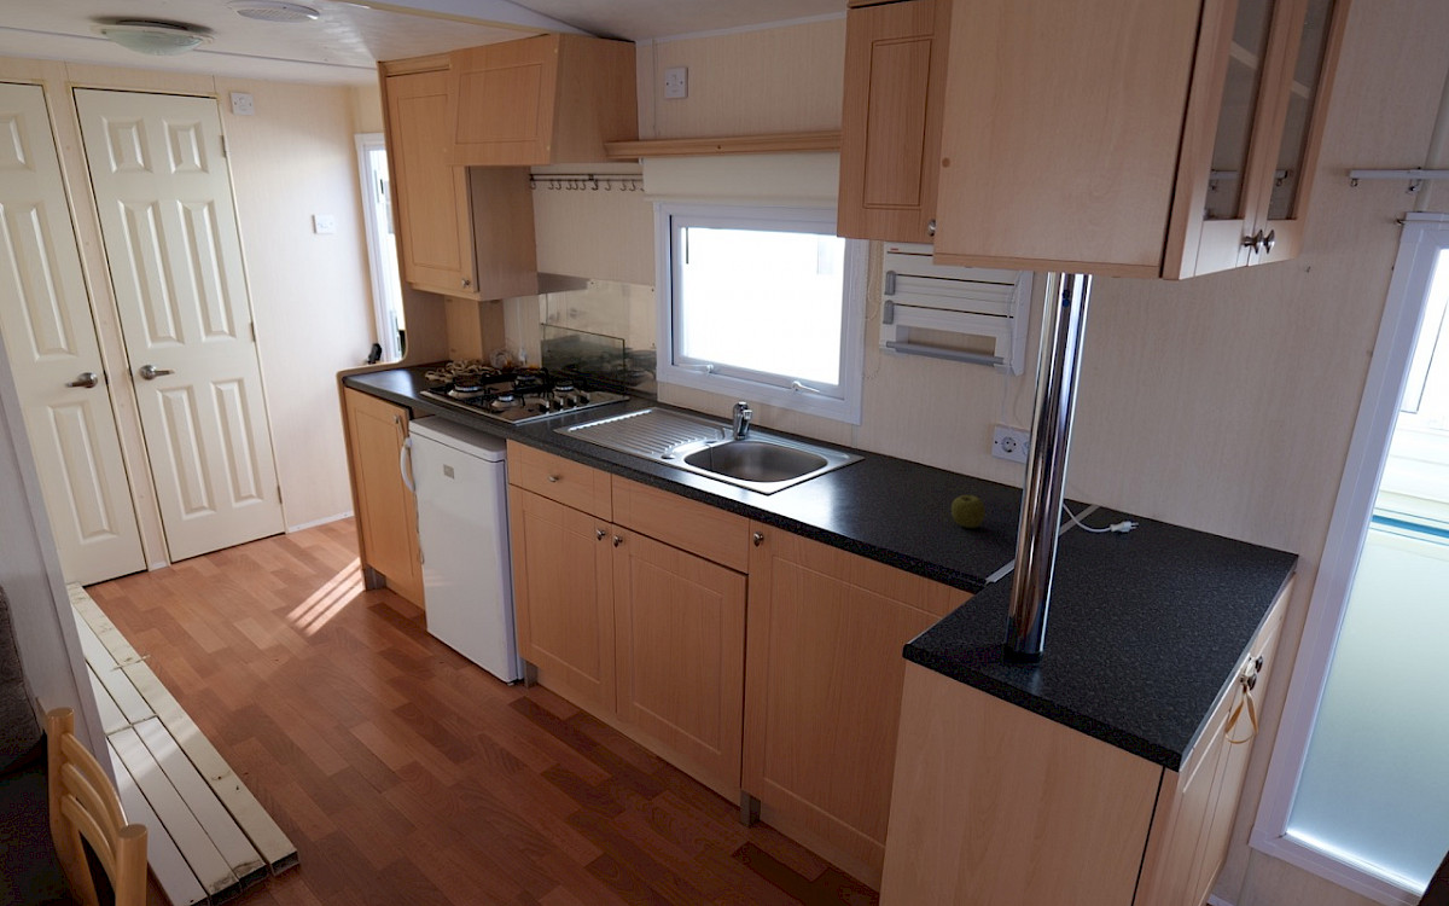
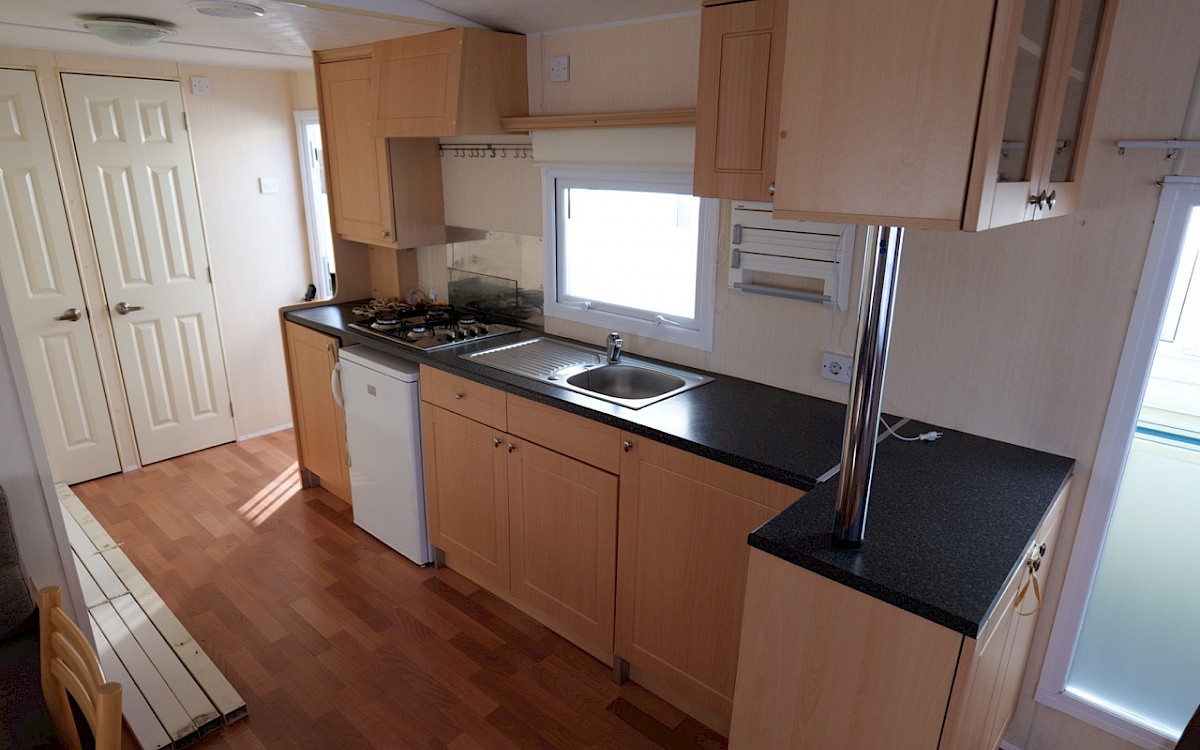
- apple [950,494,987,529]
